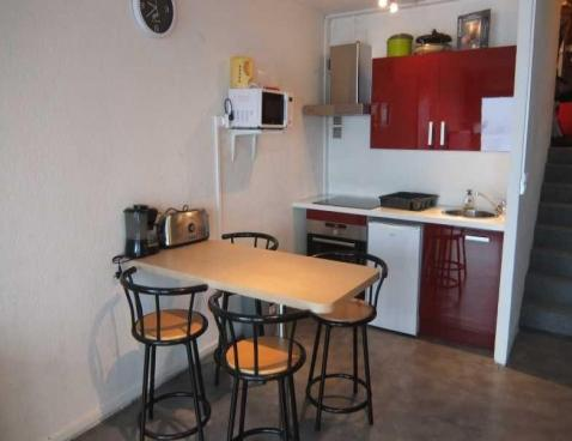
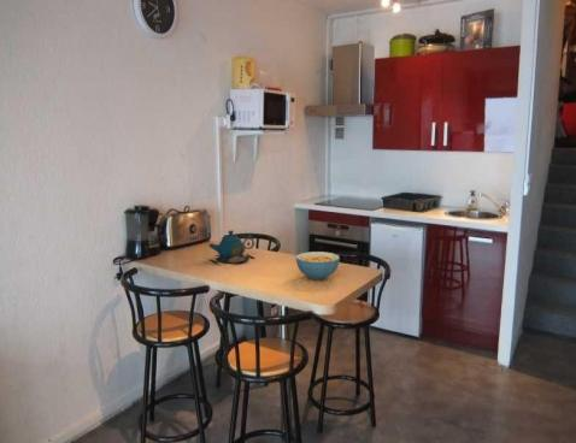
+ teapot [207,230,255,266]
+ cereal bowl [295,250,341,280]
